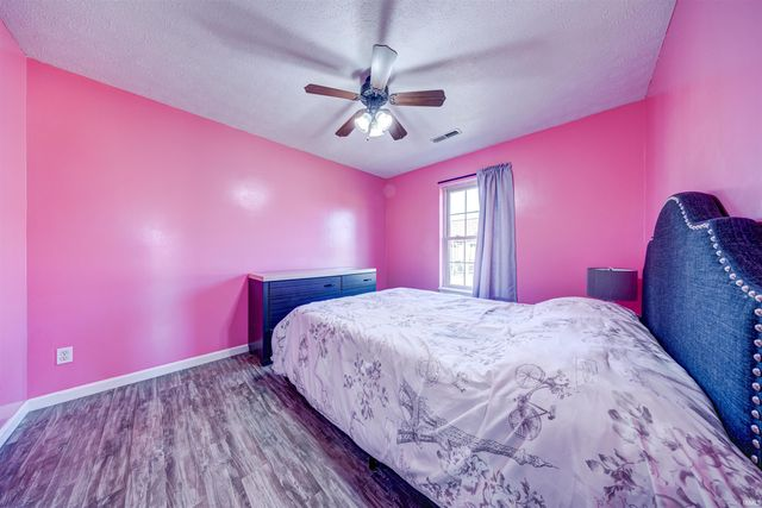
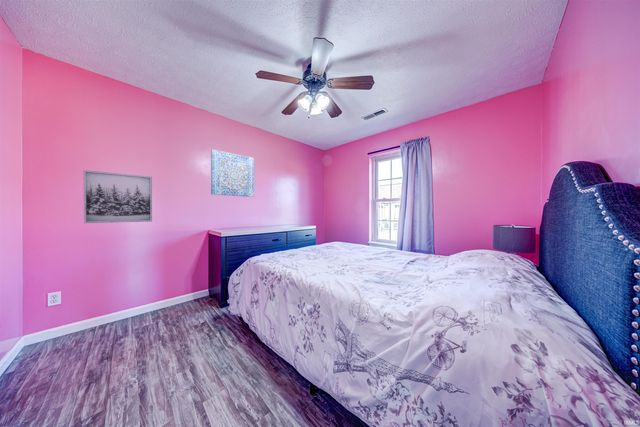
+ wall art [83,169,153,224]
+ wall art [210,148,255,198]
